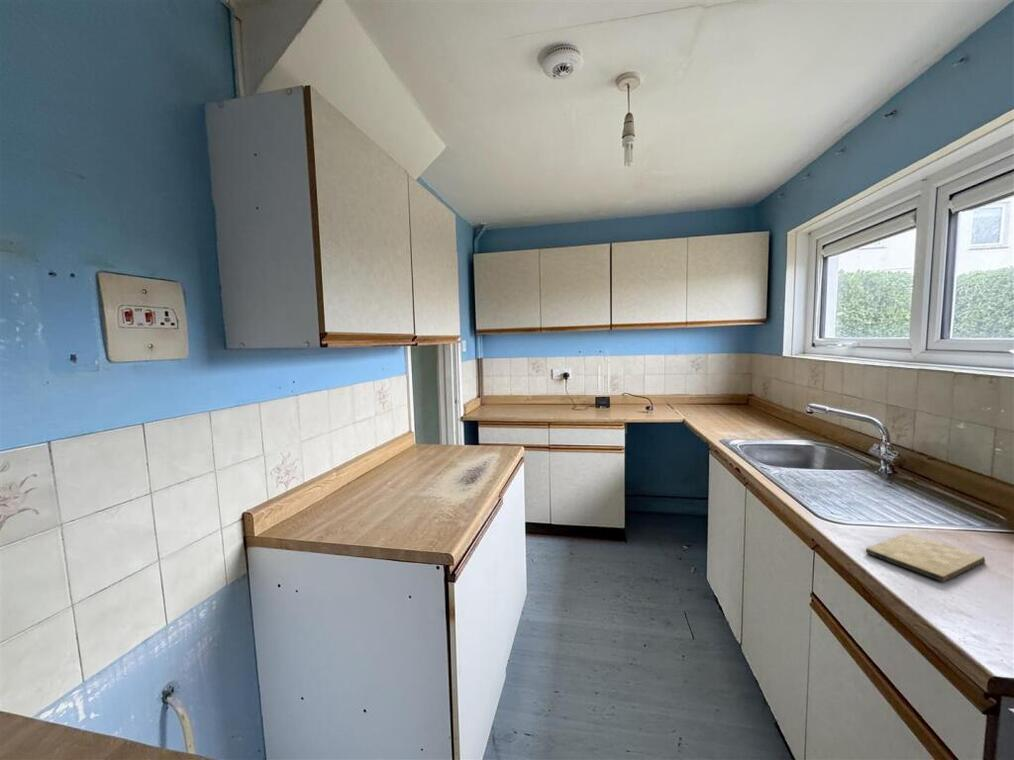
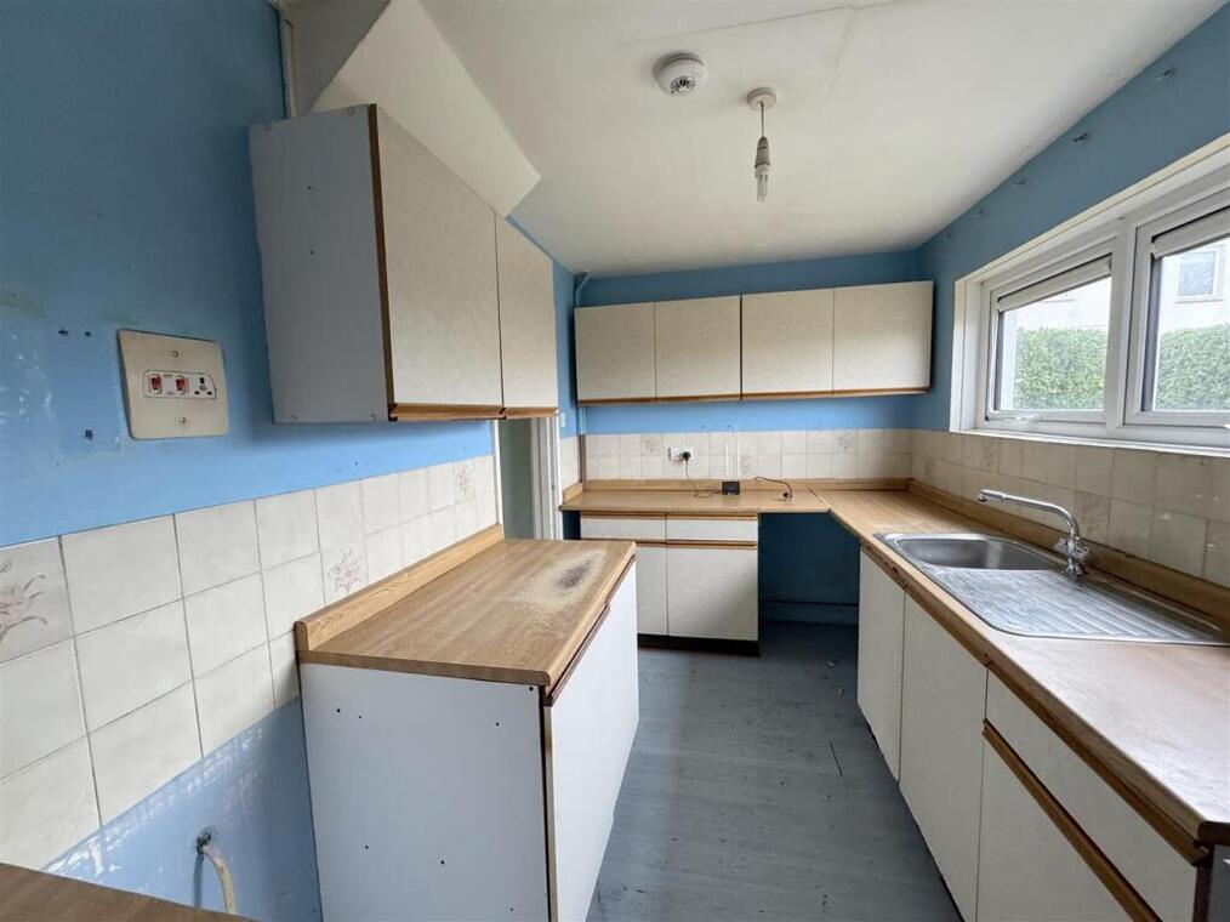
- cutting board [865,532,986,583]
